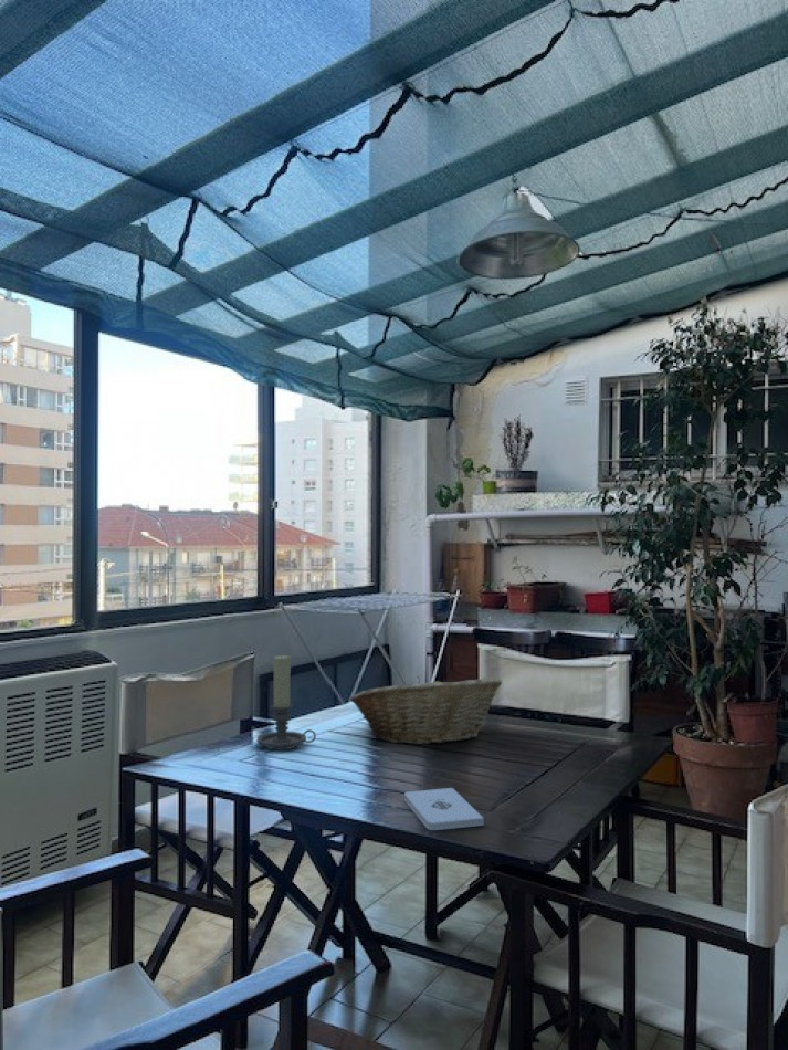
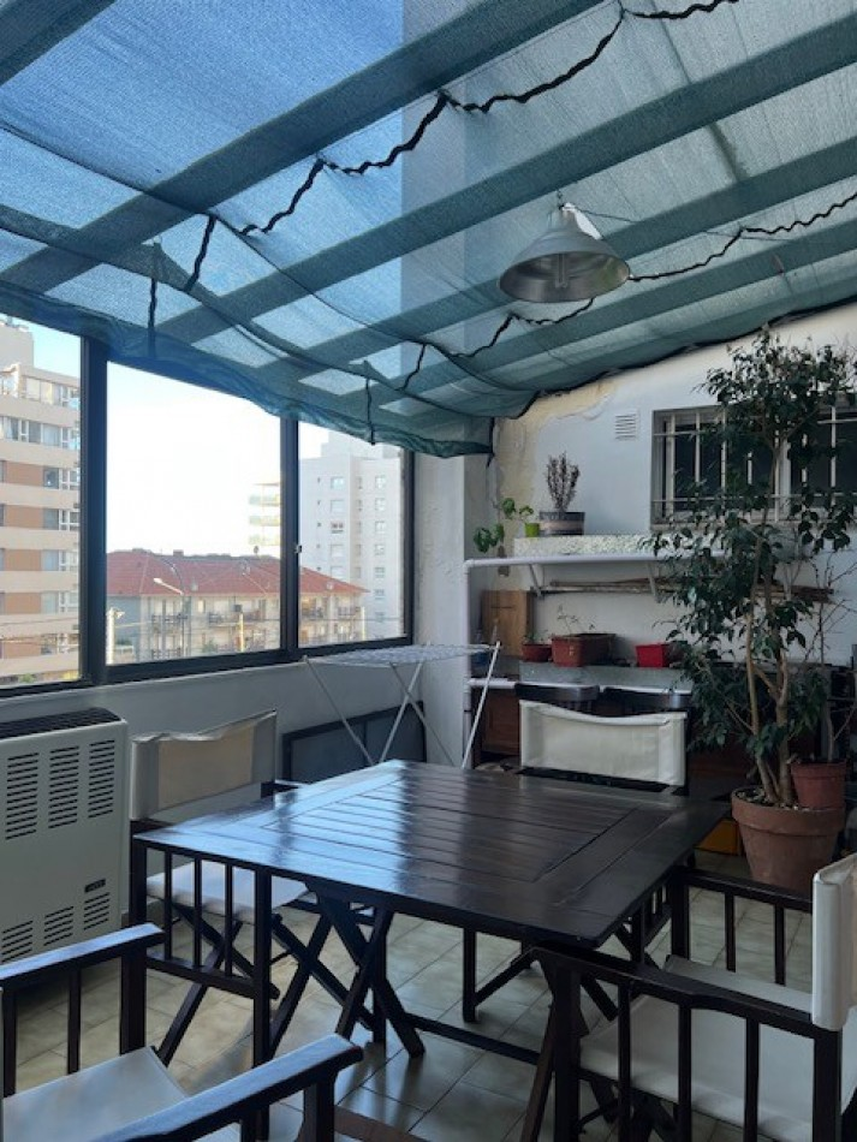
- fruit basket [349,675,503,746]
- candle holder [256,653,317,750]
- notepad [403,787,484,831]
